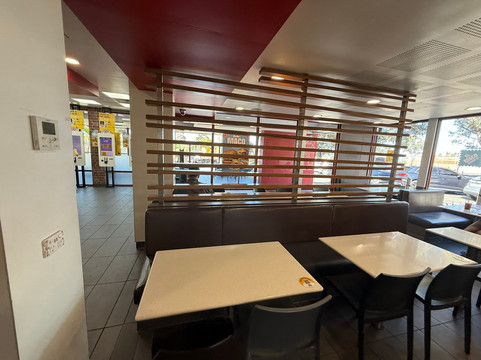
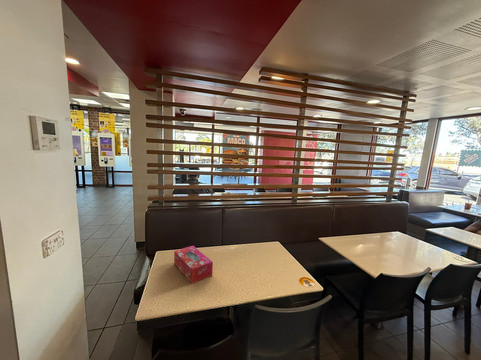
+ tissue box [173,245,214,285]
